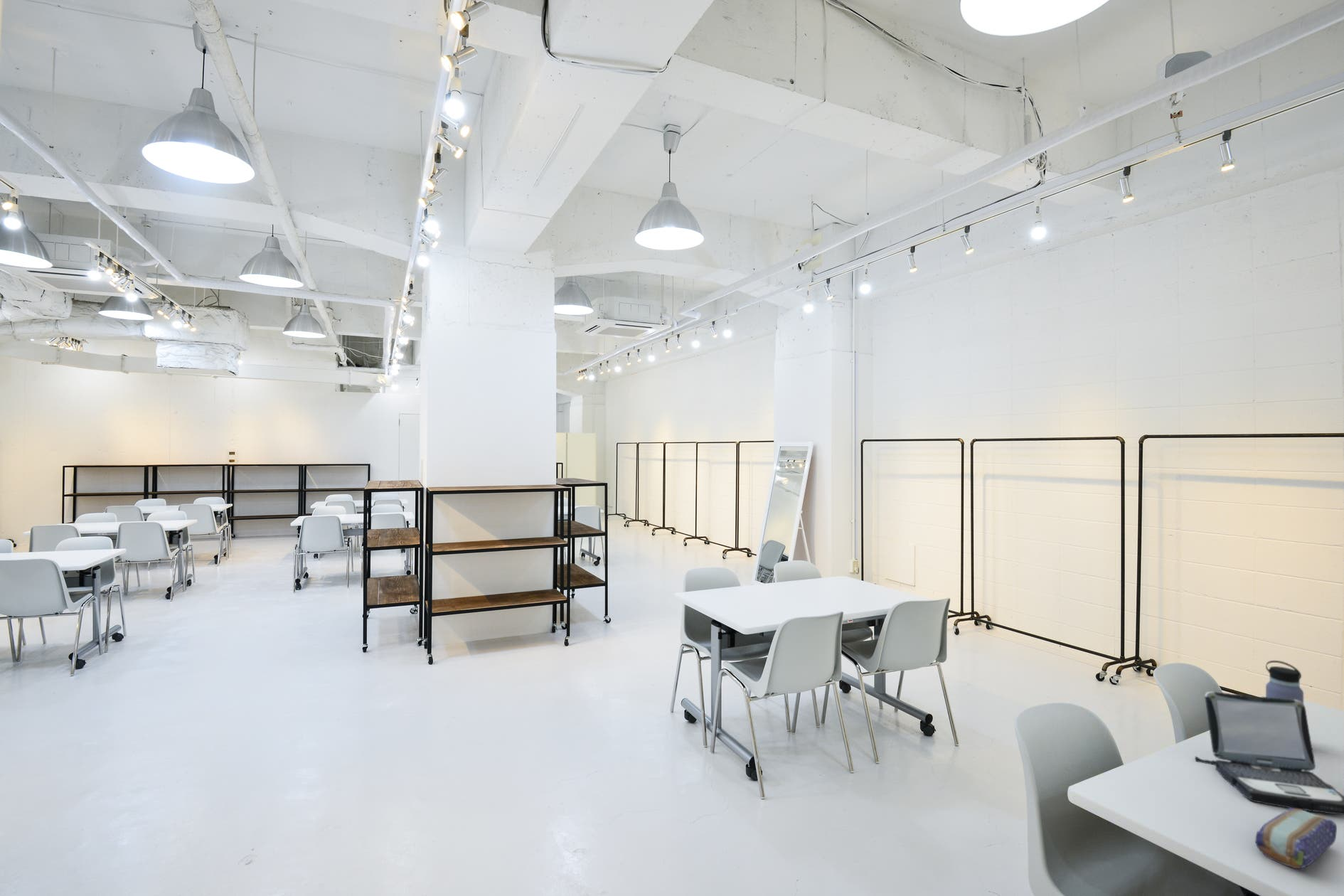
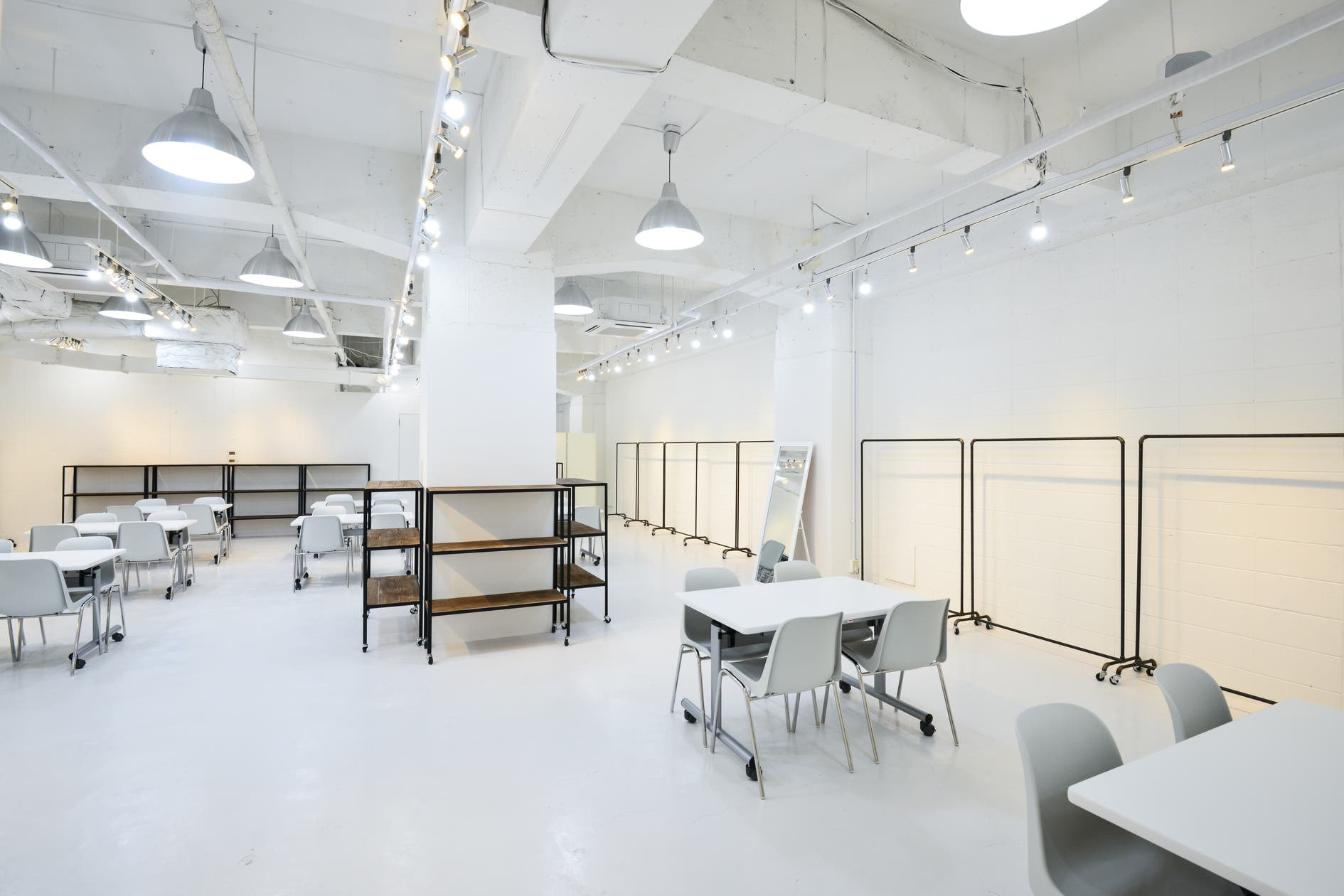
- water bottle [1265,660,1304,704]
- laptop [1194,691,1344,816]
- pencil case [1254,808,1338,869]
